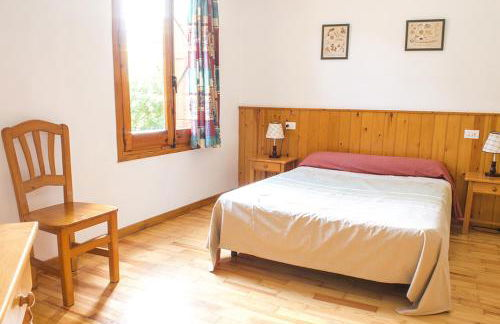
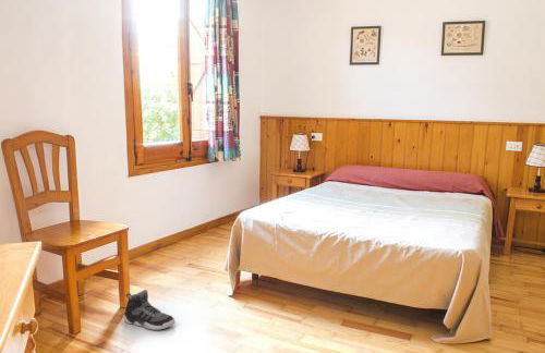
+ sneaker [122,289,175,331]
